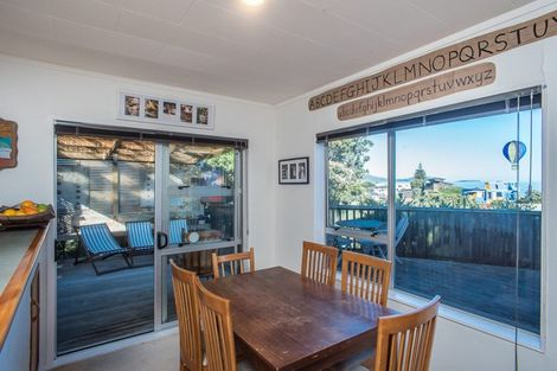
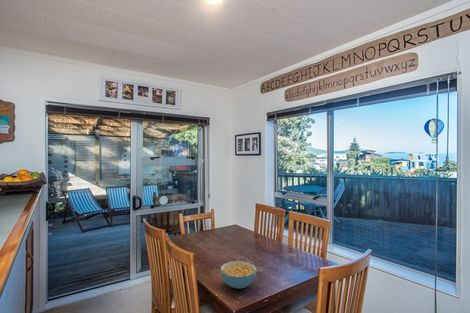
+ cereal bowl [220,260,258,290]
